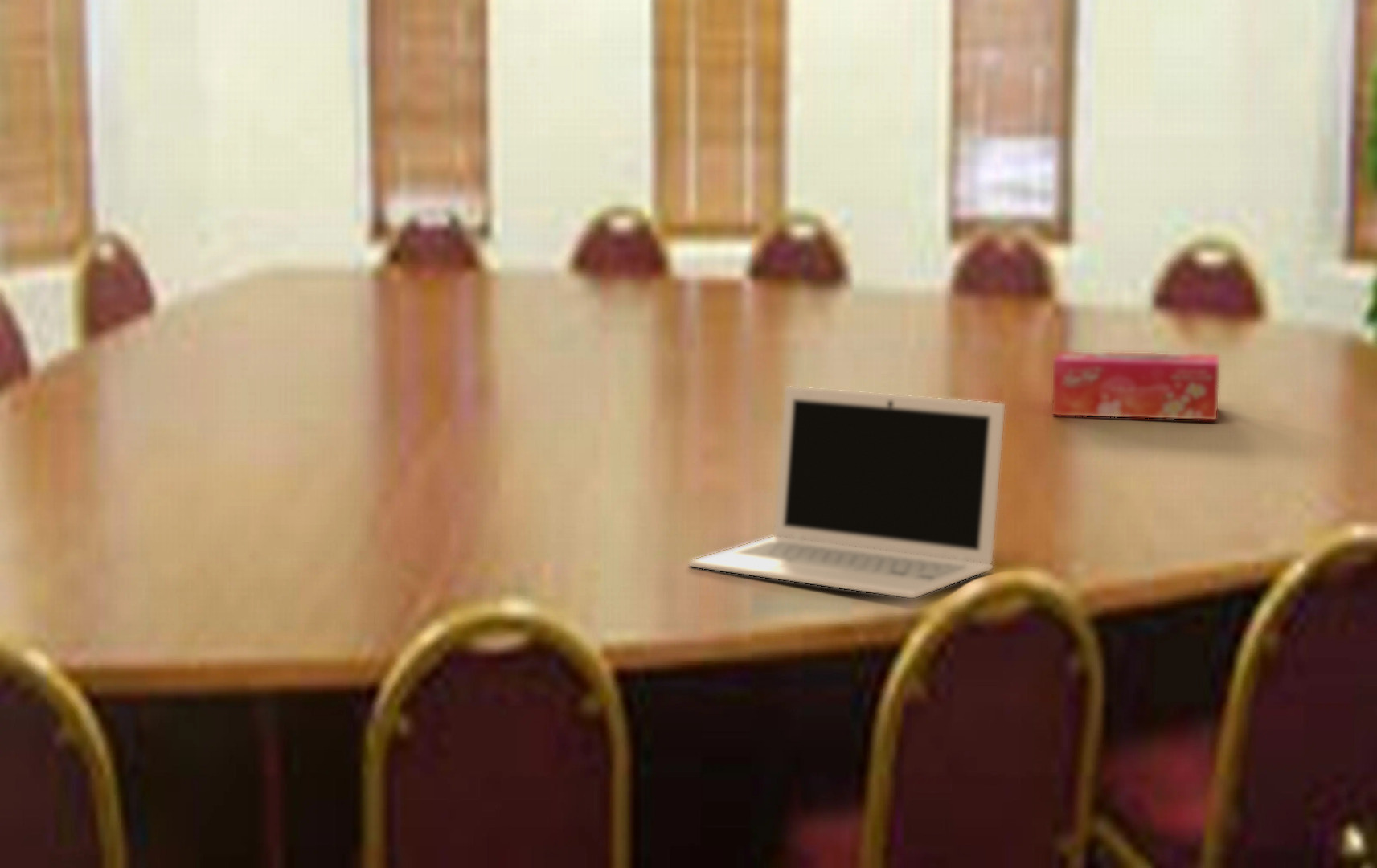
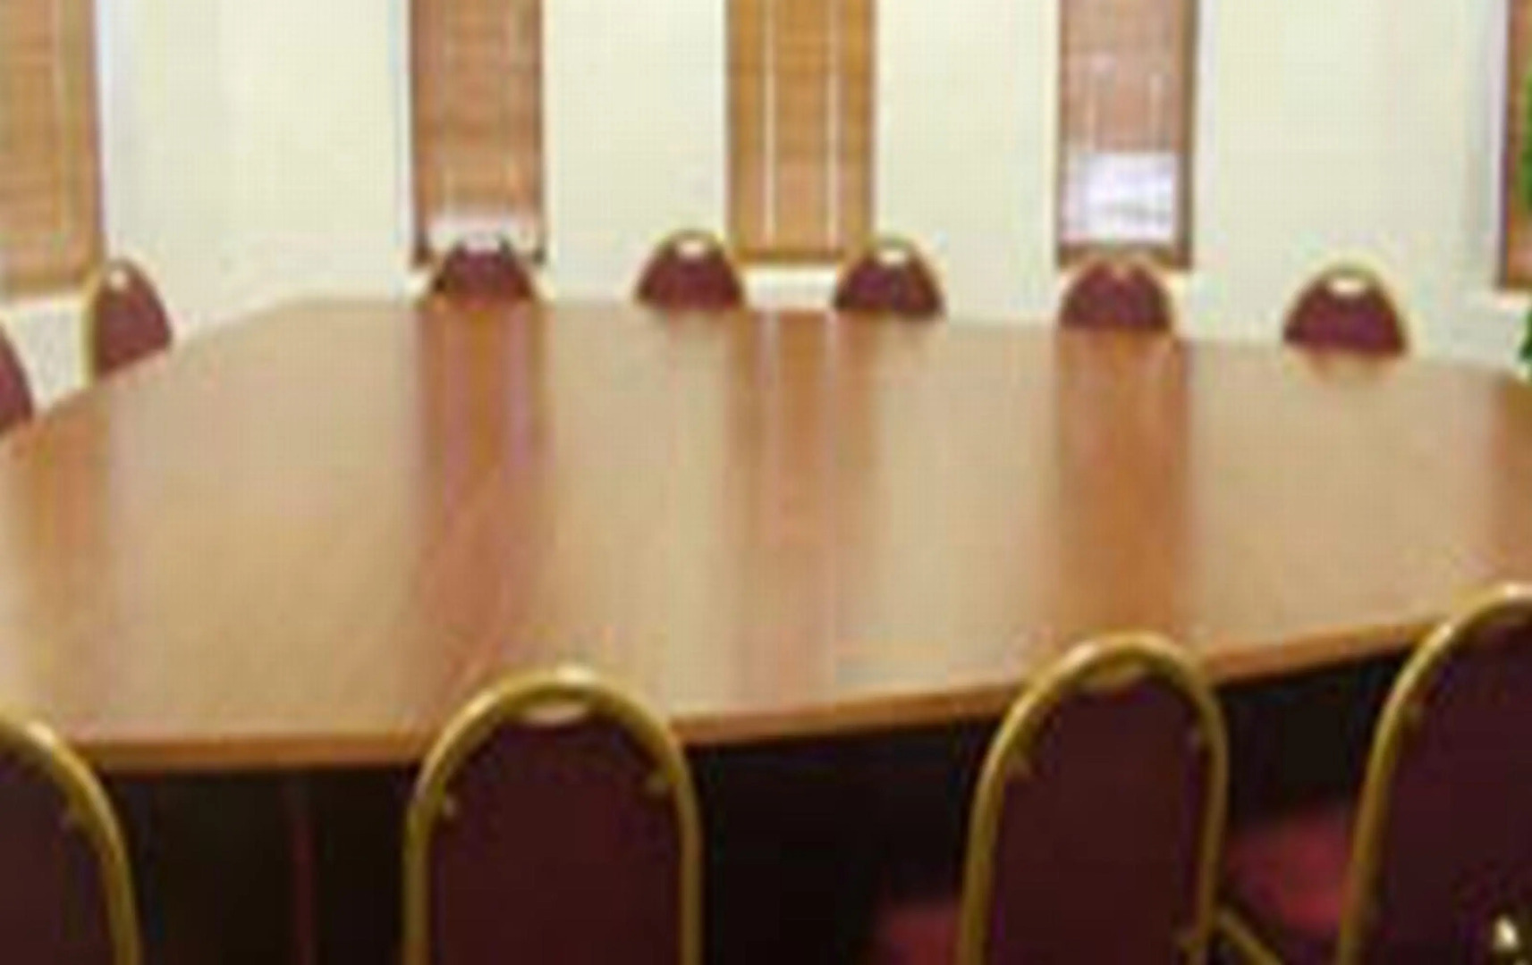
- tissue box [1051,350,1219,420]
- laptop [688,385,1006,599]
